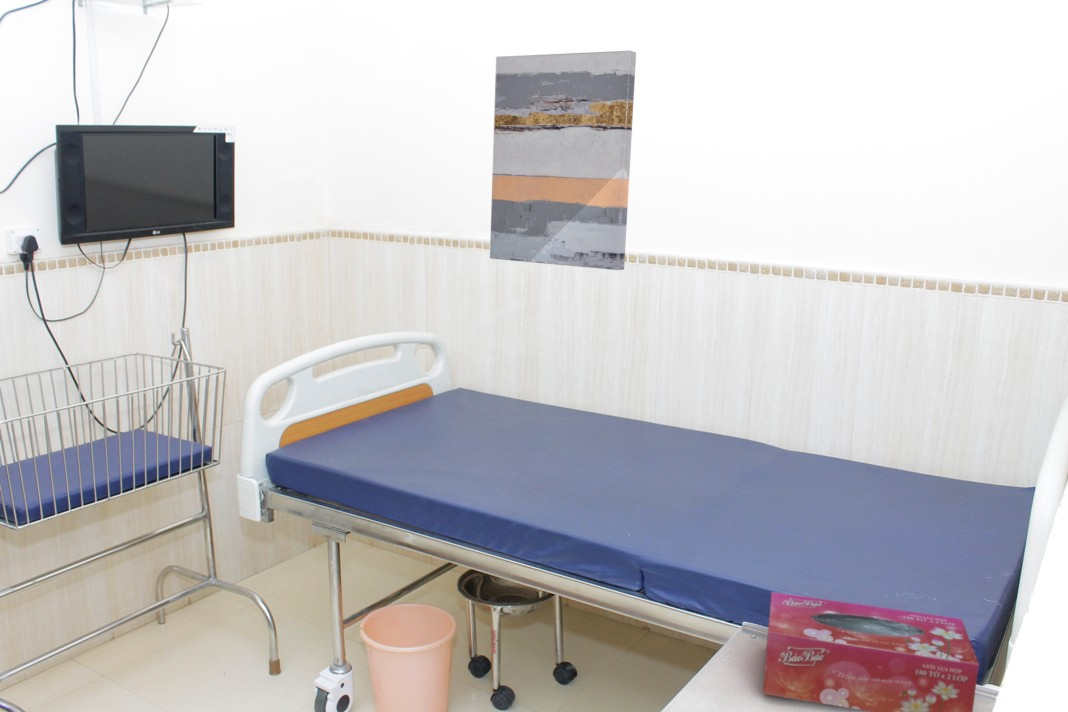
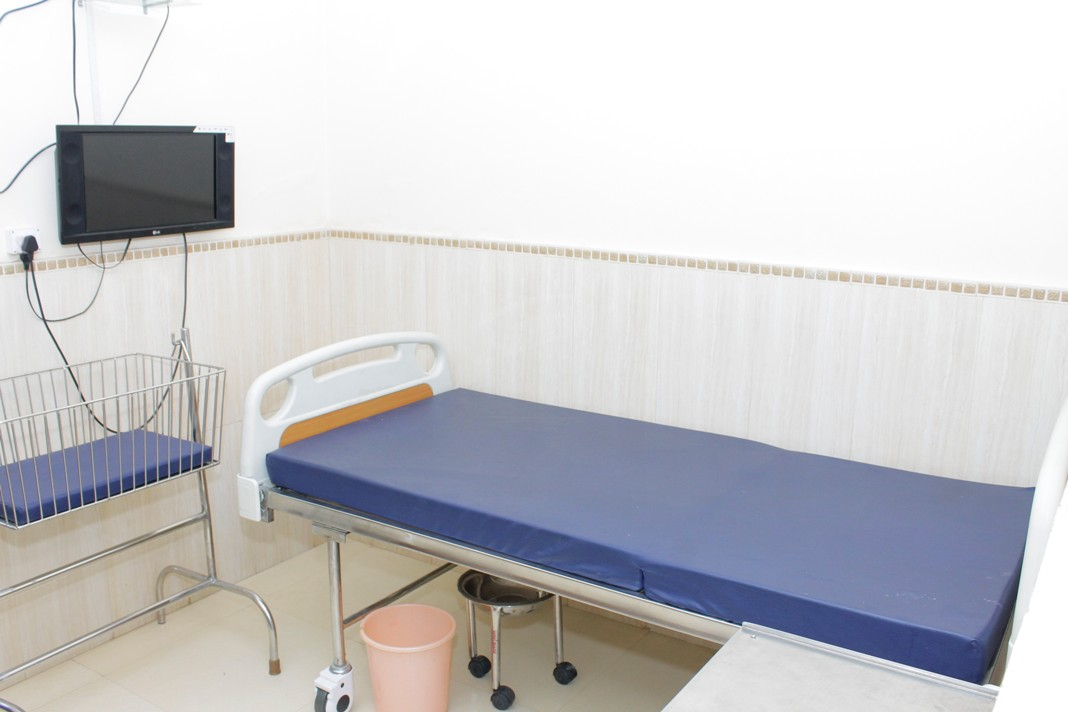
- wall art [489,50,637,271]
- tissue box [762,591,980,712]
